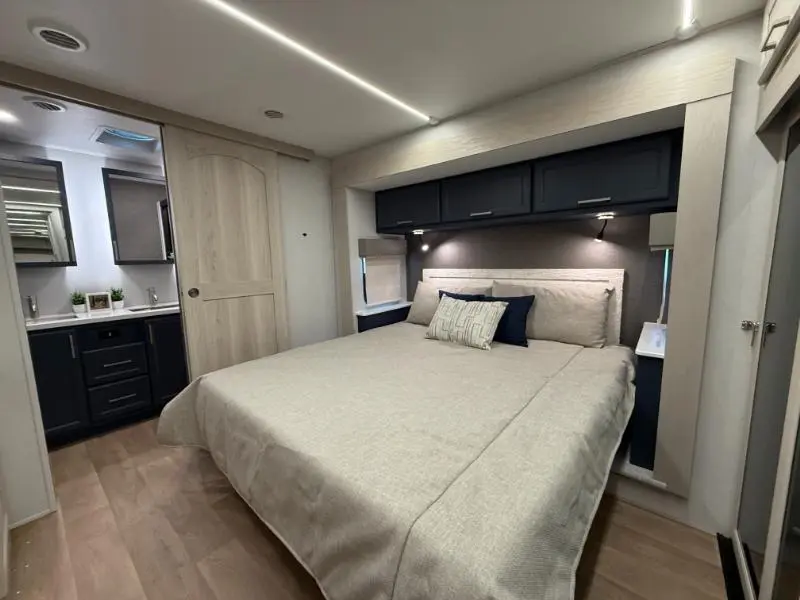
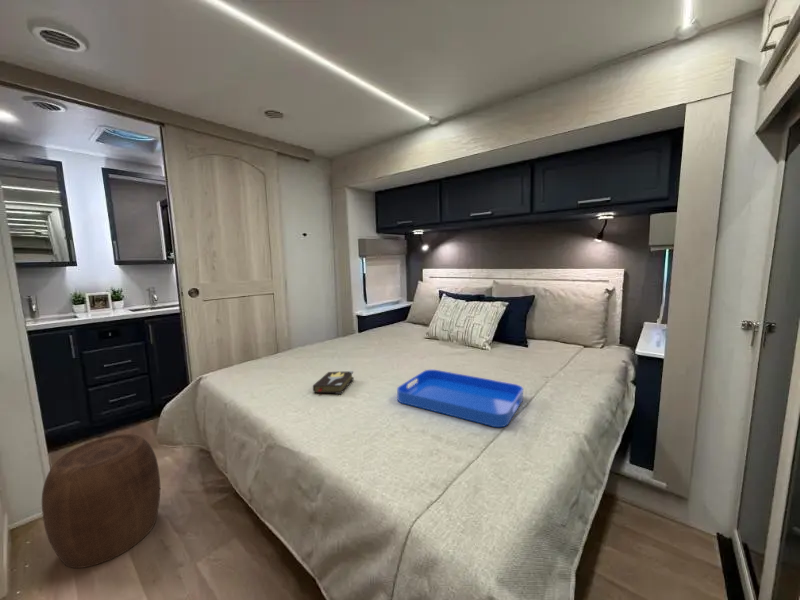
+ stool [41,433,161,569]
+ serving tray [396,369,524,428]
+ hardback book [312,370,355,395]
